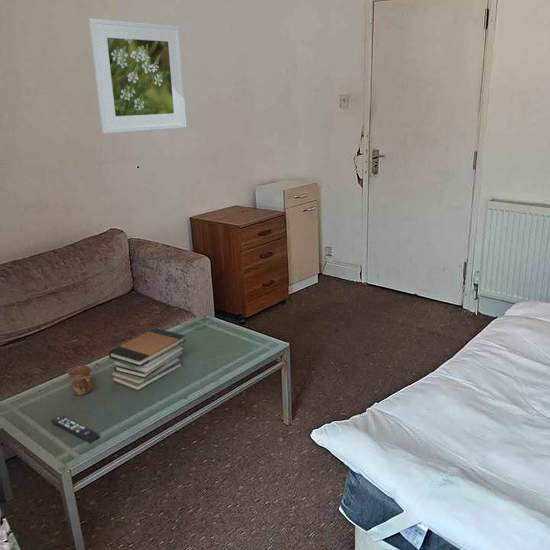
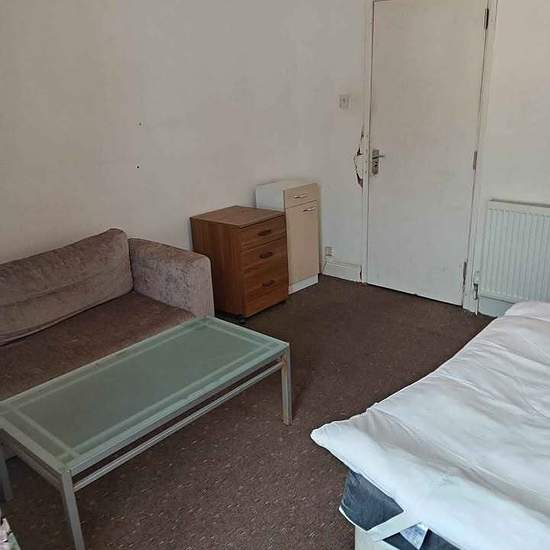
- remote control [50,415,101,445]
- book stack [108,327,186,392]
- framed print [88,17,188,135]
- mug [67,365,94,396]
